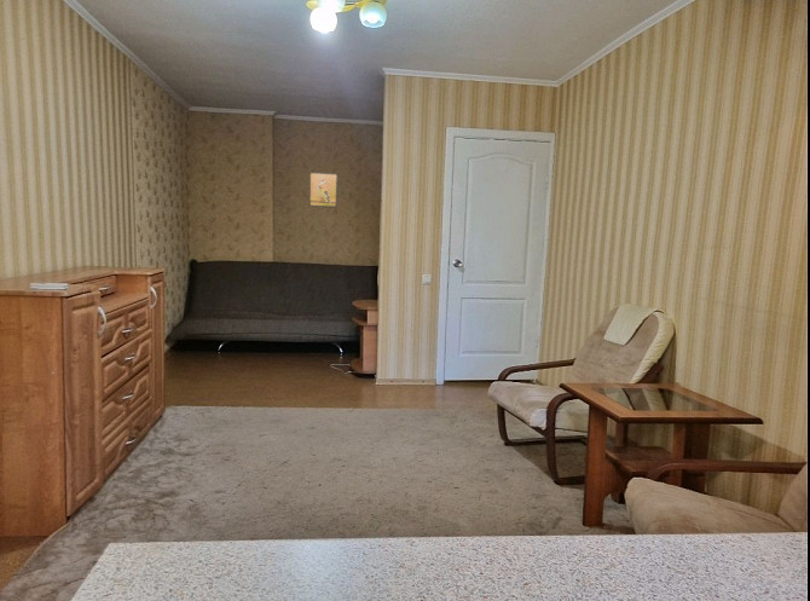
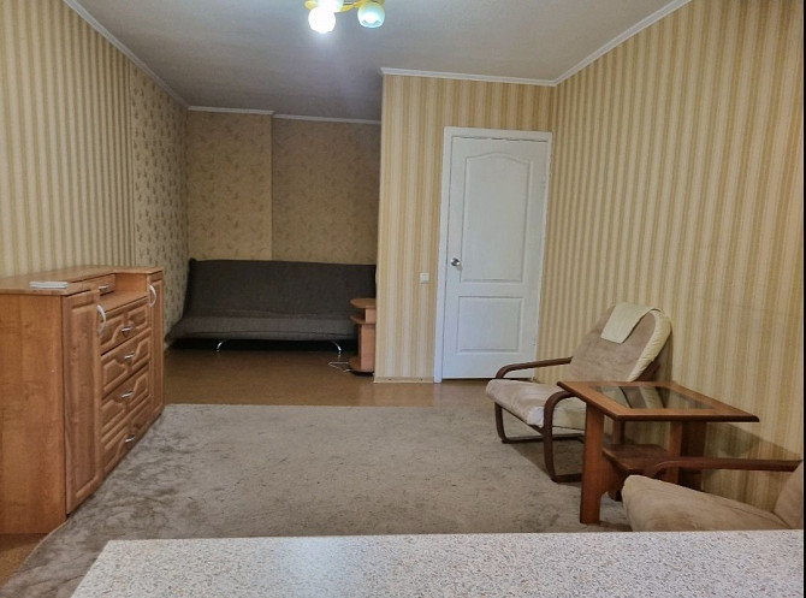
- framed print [308,171,339,209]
